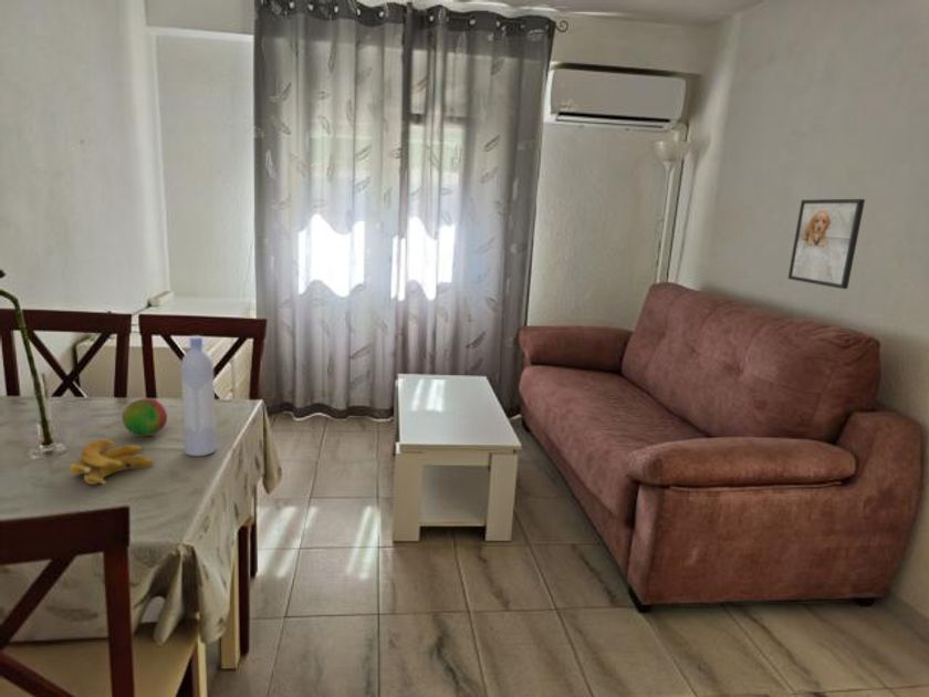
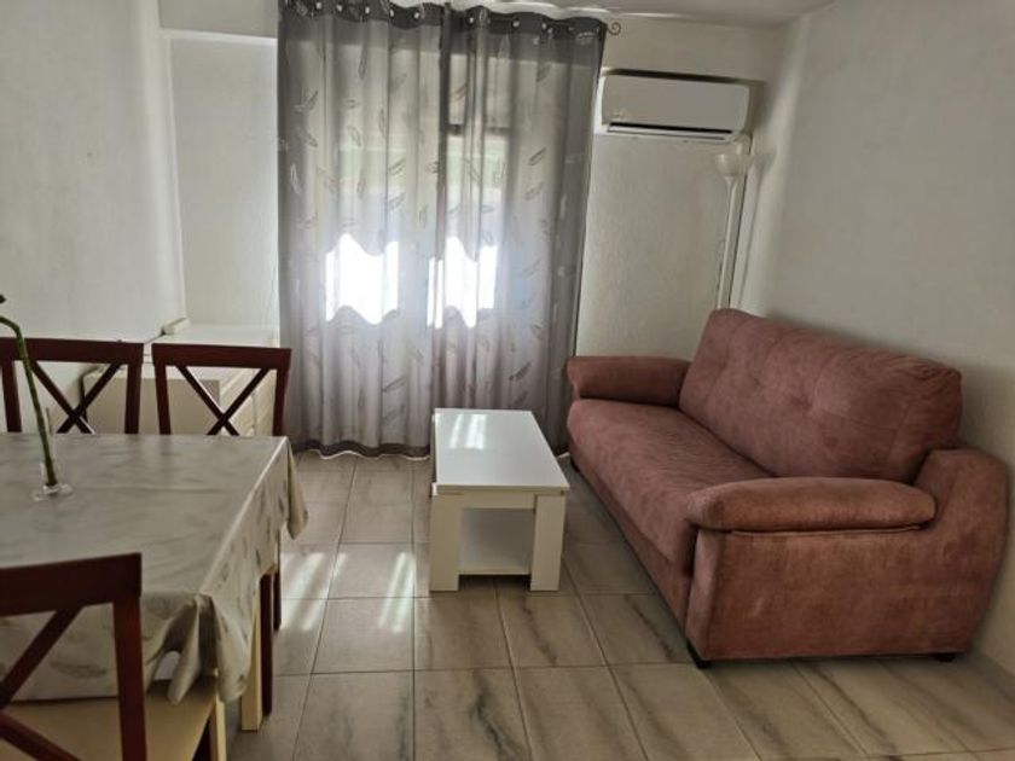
- fruit [122,397,168,438]
- banana [69,438,154,487]
- bottle [179,335,217,457]
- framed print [786,198,866,290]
